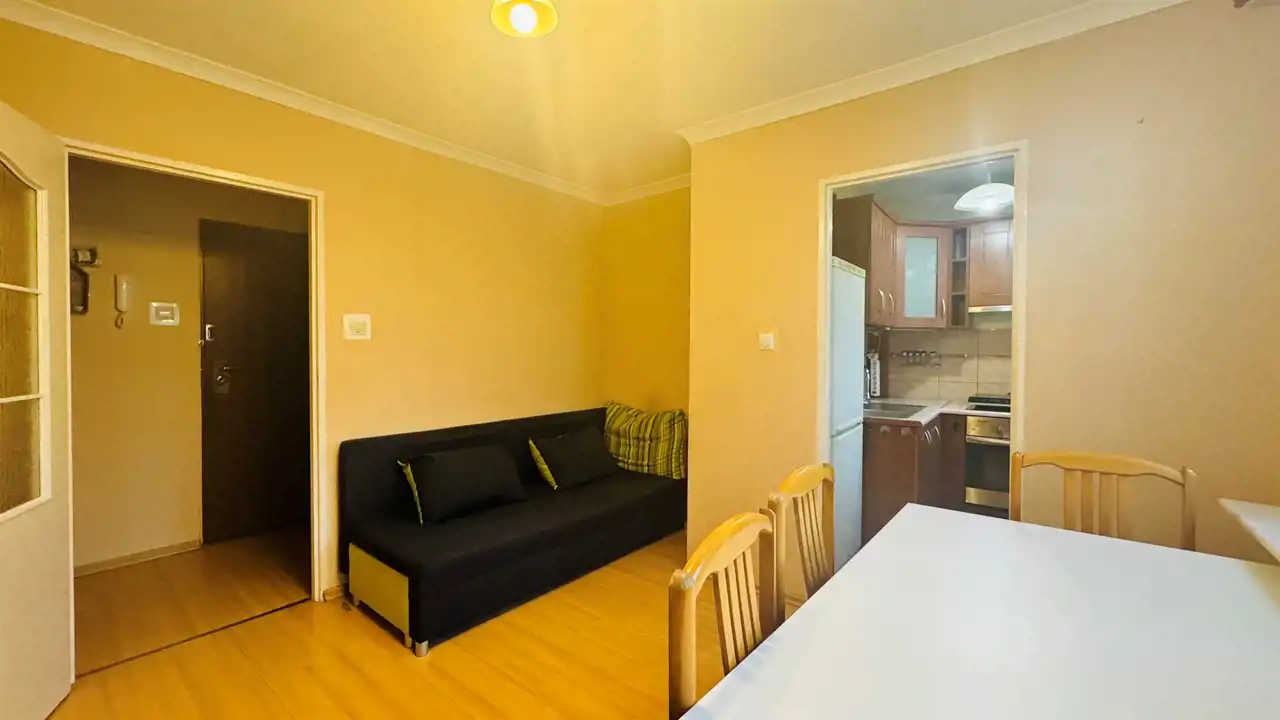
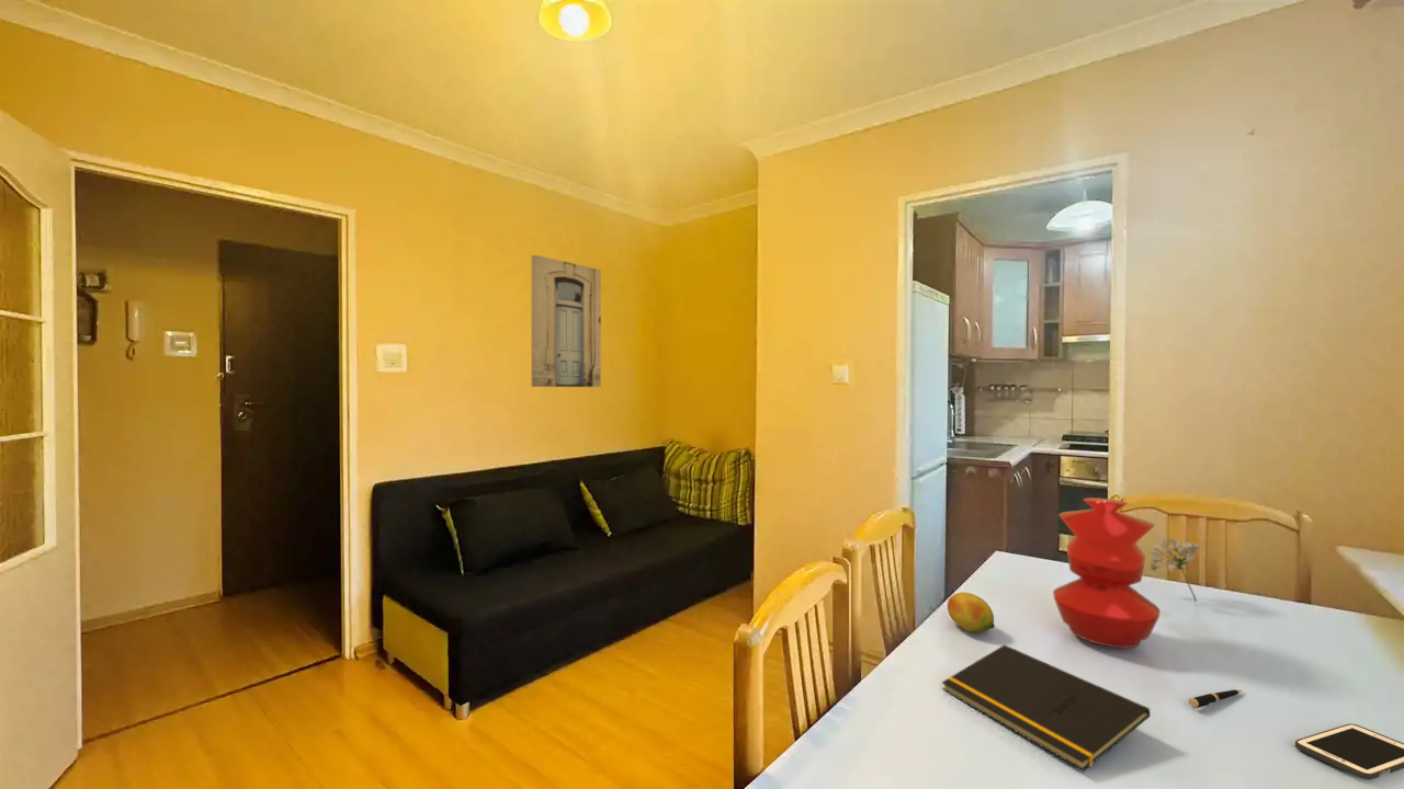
+ wall art [531,254,602,388]
+ vase [1052,496,1162,649]
+ notepad [941,643,1152,771]
+ fruit [947,591,996,633]
+ pen [1188,688,1244,709]
+ flower [1148,537,1201,603]
+ cell phone [1294,722,1404,781]
